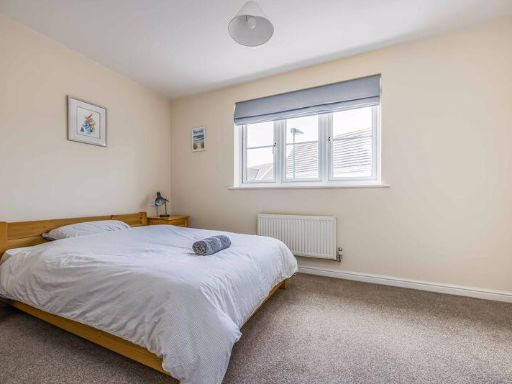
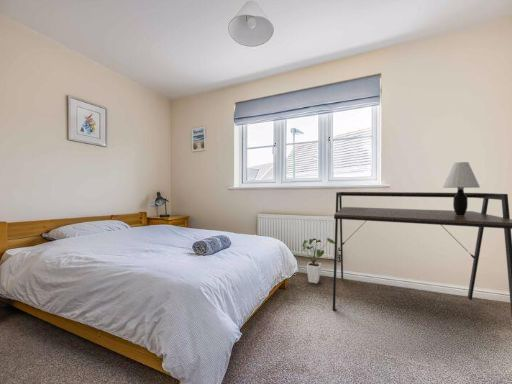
+ table lamp [442,161,481,216]
+ house plant [301,236,335,284]
+ desk [332,191,512,317]
